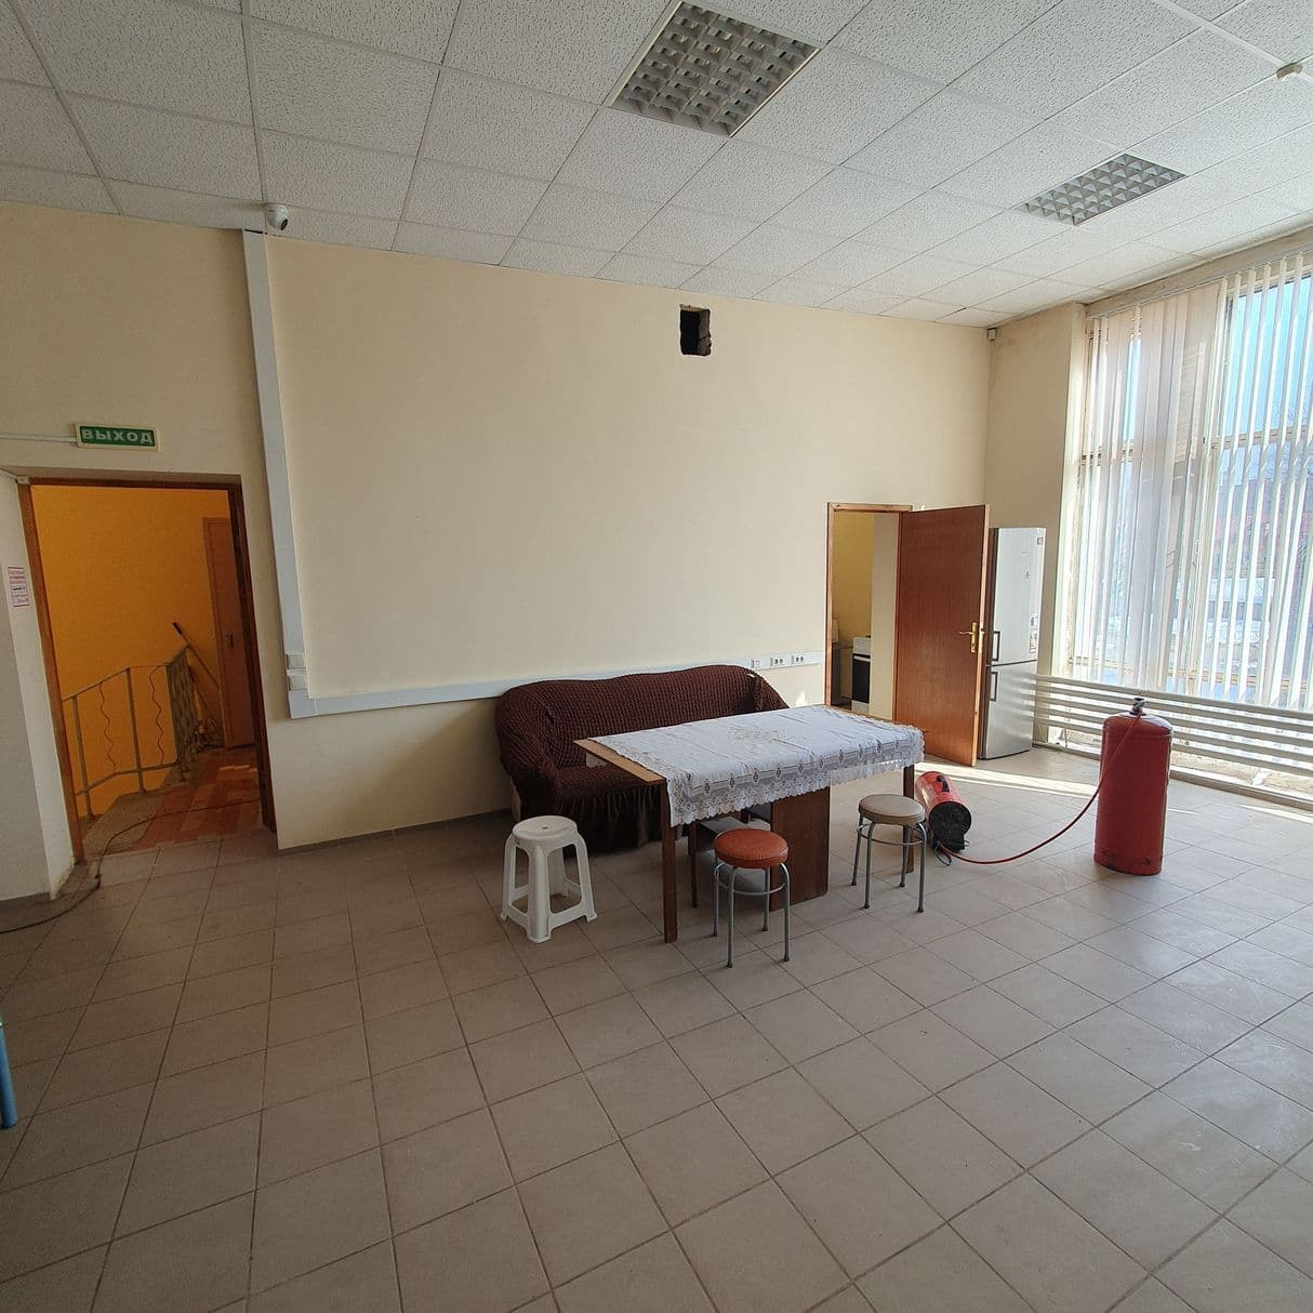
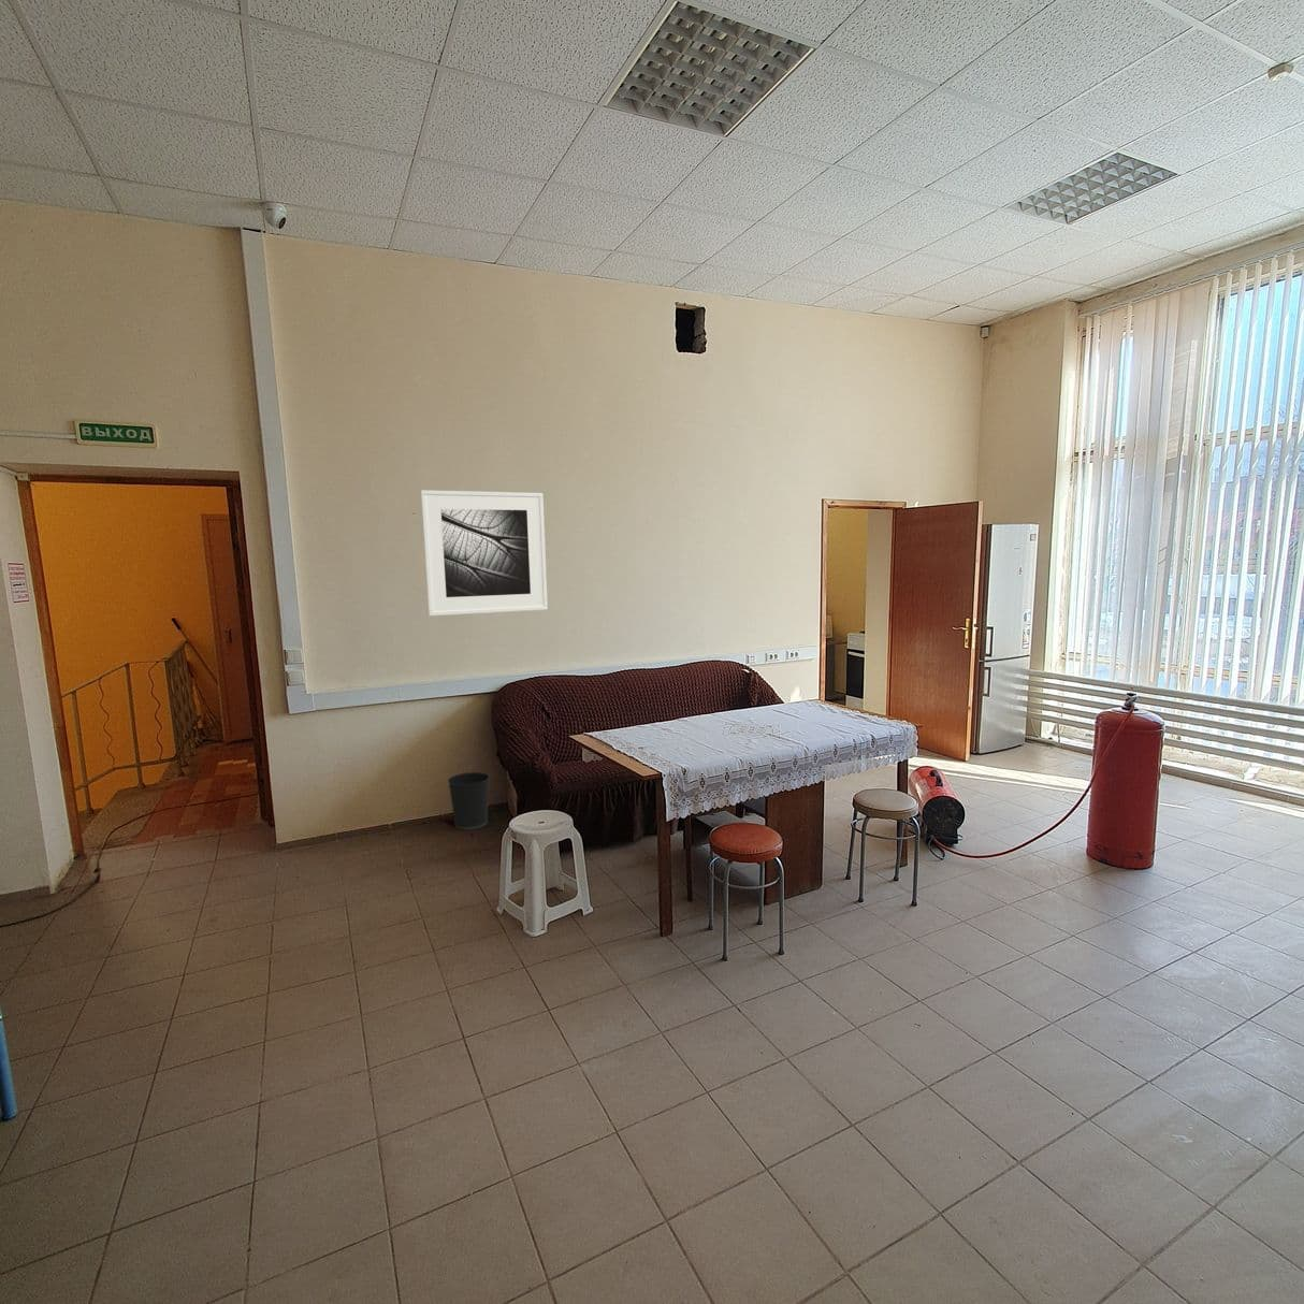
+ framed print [420,488,549,616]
+ wastebasket [447,771,491,830]
